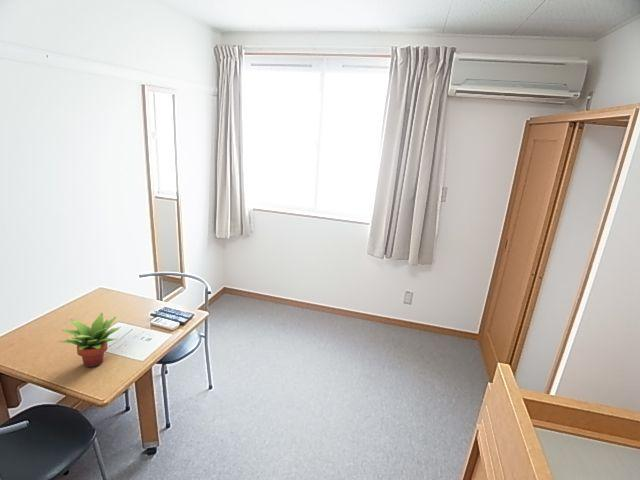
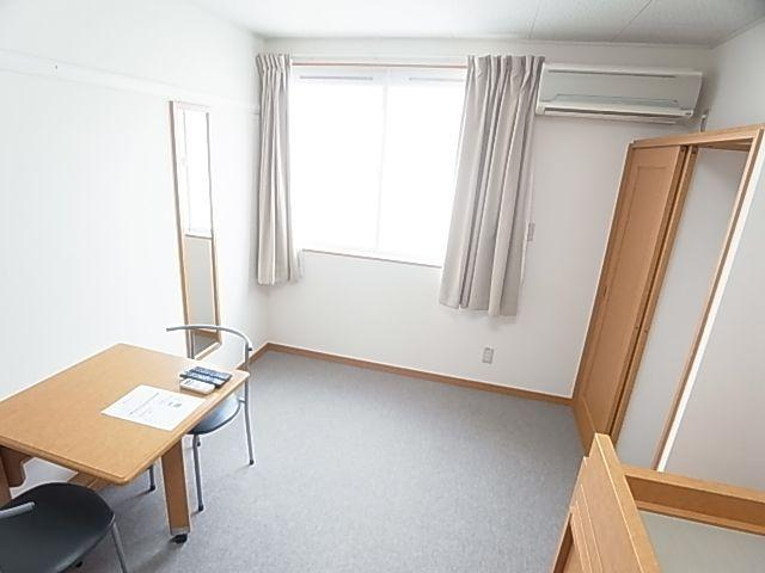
- succulent plant [58,312,122,368]
